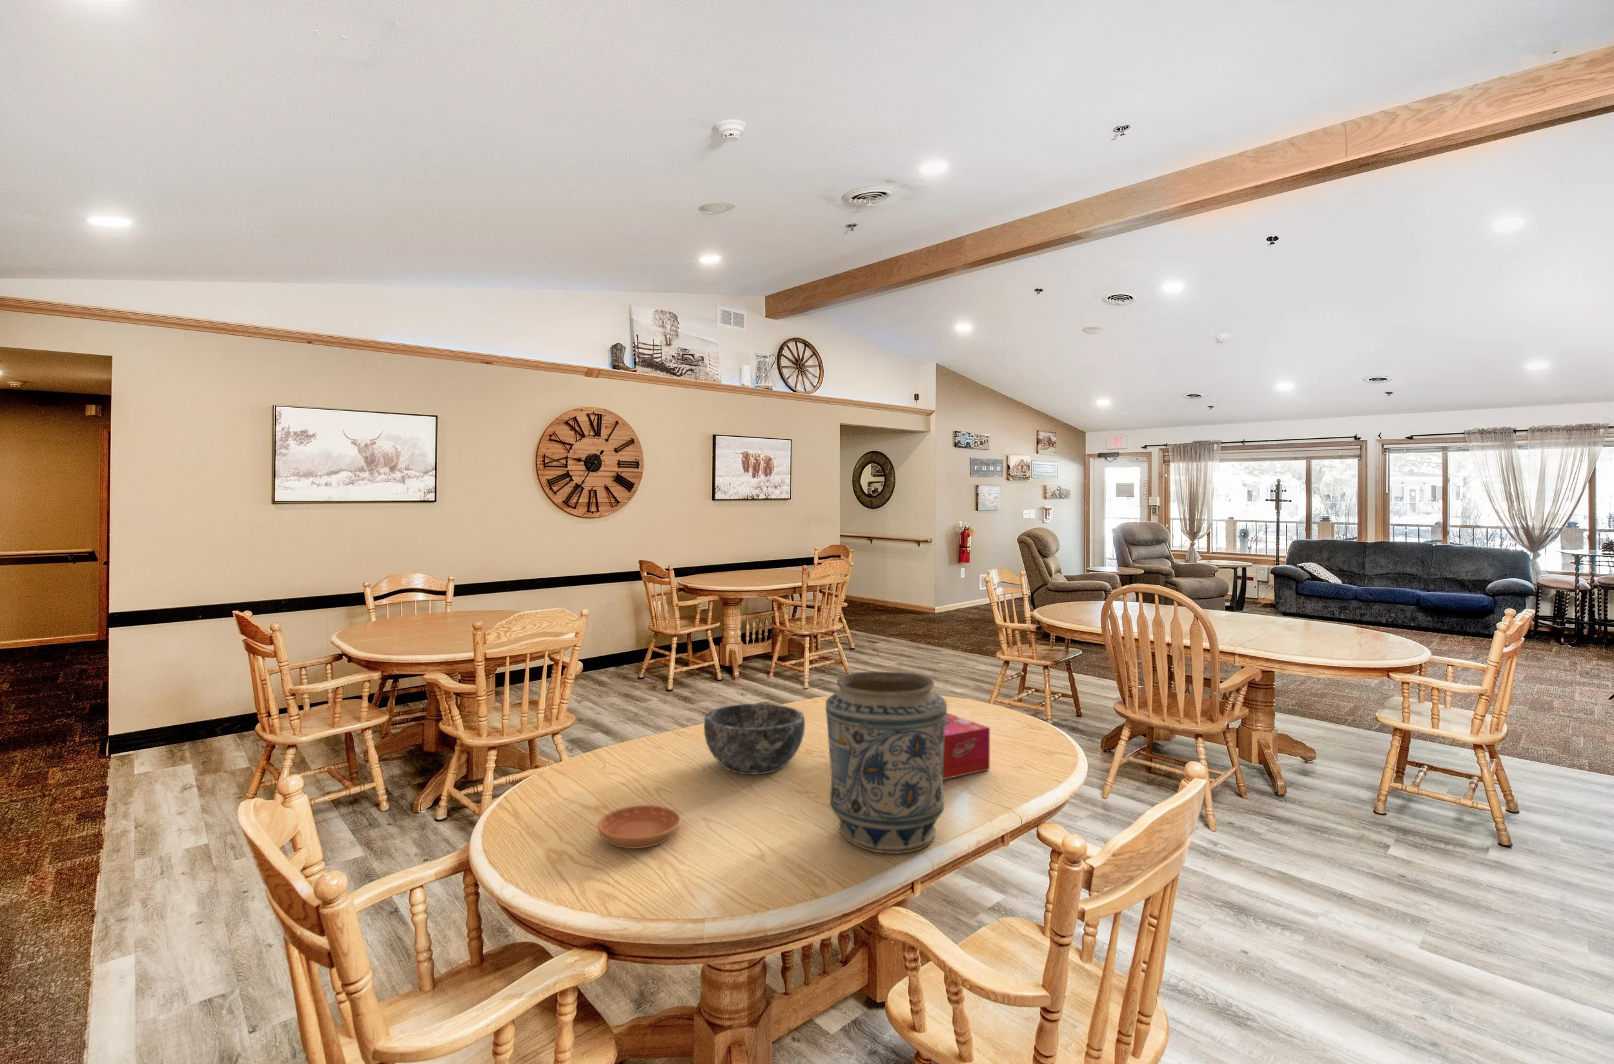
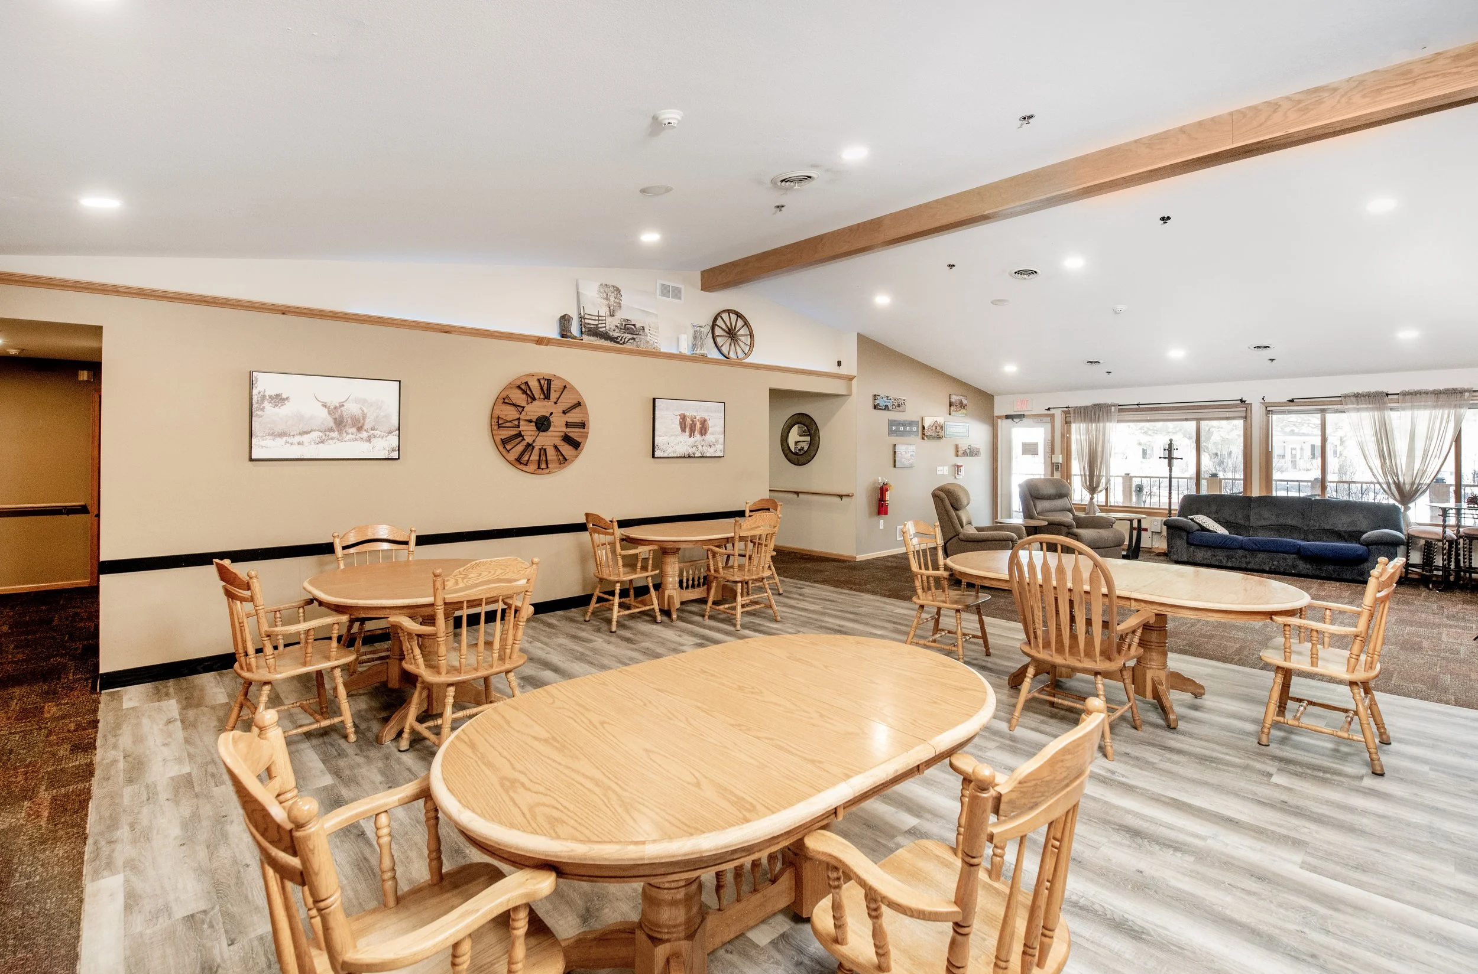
- vase [825,671,948,854]
- tissue box [943,712,990,780]
- saucer [596,805,681,849]
- bowl [703,703,805,775]
